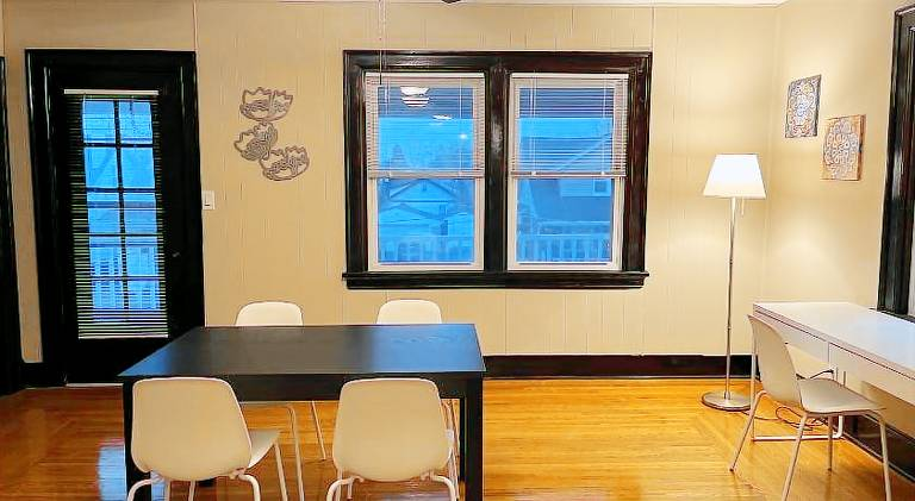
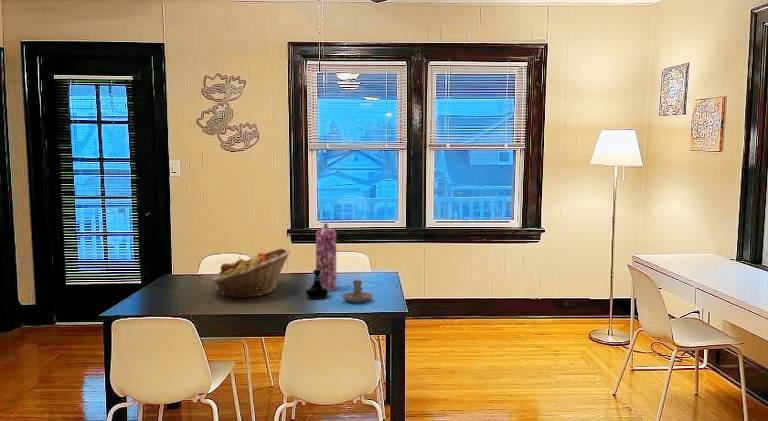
+ fruit basket [212,248,291,299]
+ gas cylinder [315,223,337,292]
+ tequila bottle [305,268,330,300]
+ candle holder [342,279,373,303]
